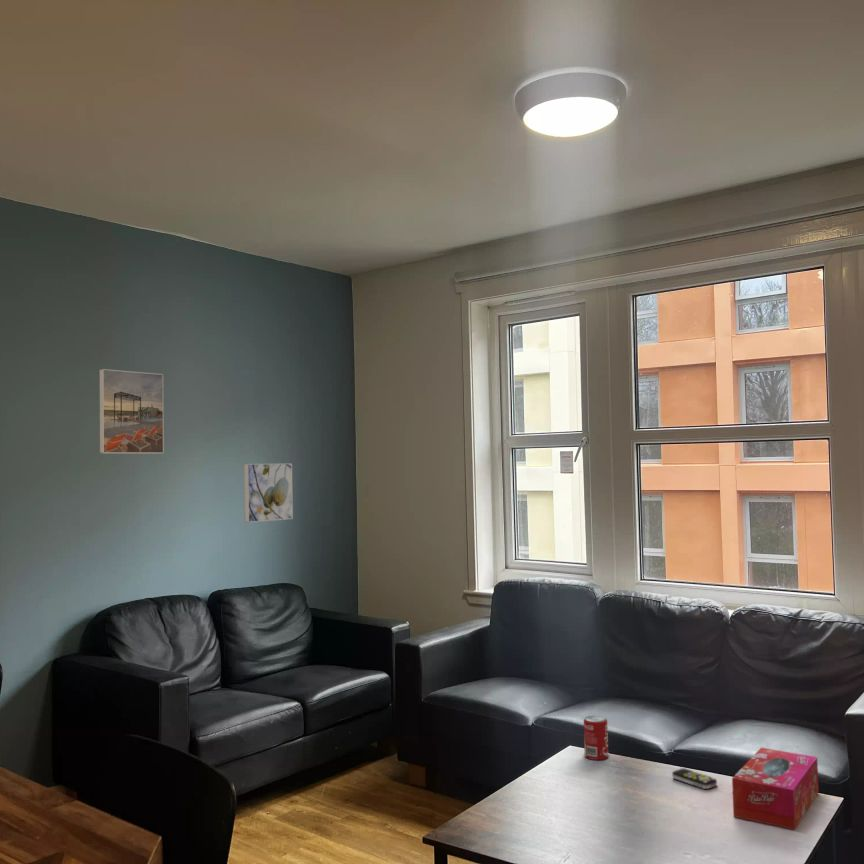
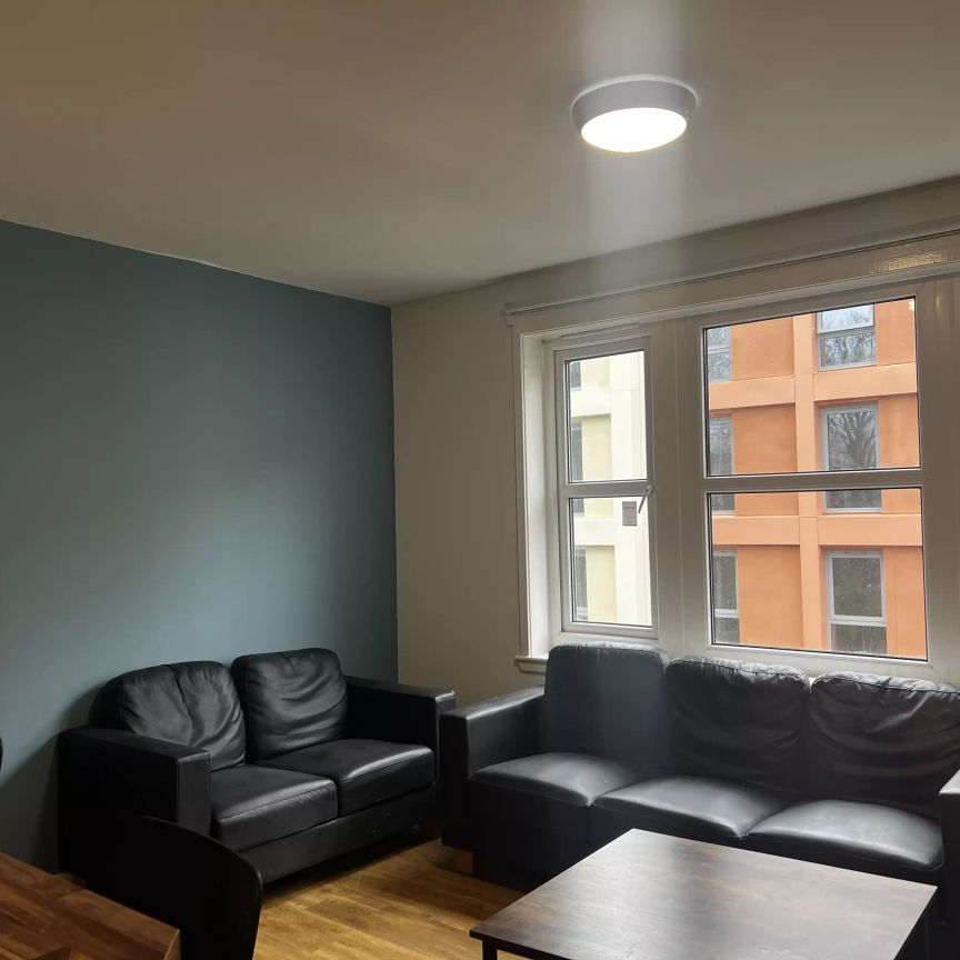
- beverage can [583,715,609,761]
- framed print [243,462,294,523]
- tissue box [731,747,820,831]
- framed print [98,368,165,455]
- remote control [671,767,718,790]
